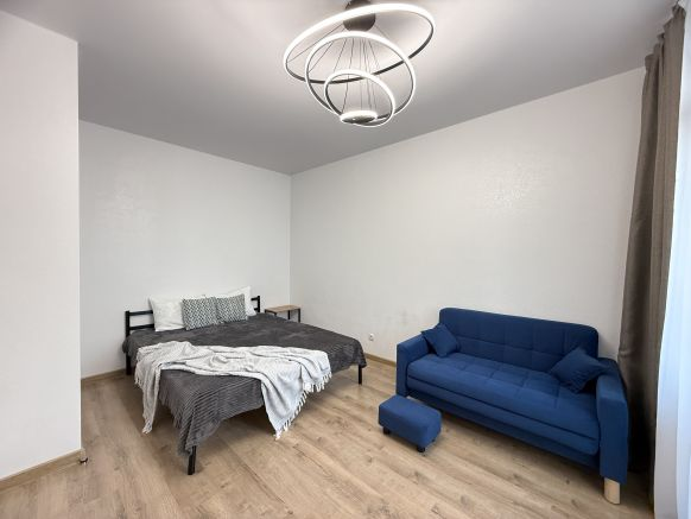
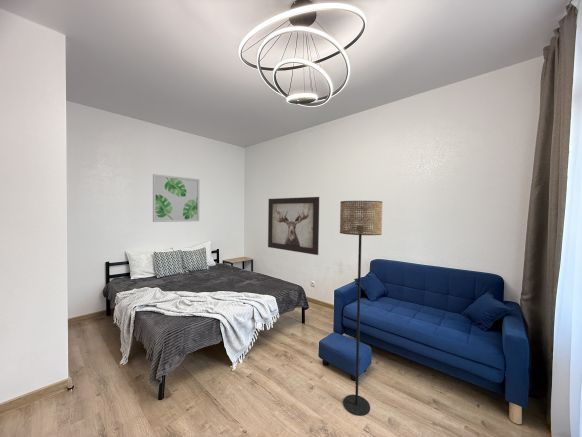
+ floor lamp [339,200,383,417]
+ wall art [152,173,201,223]
+ wall art [267,196,320,256]
